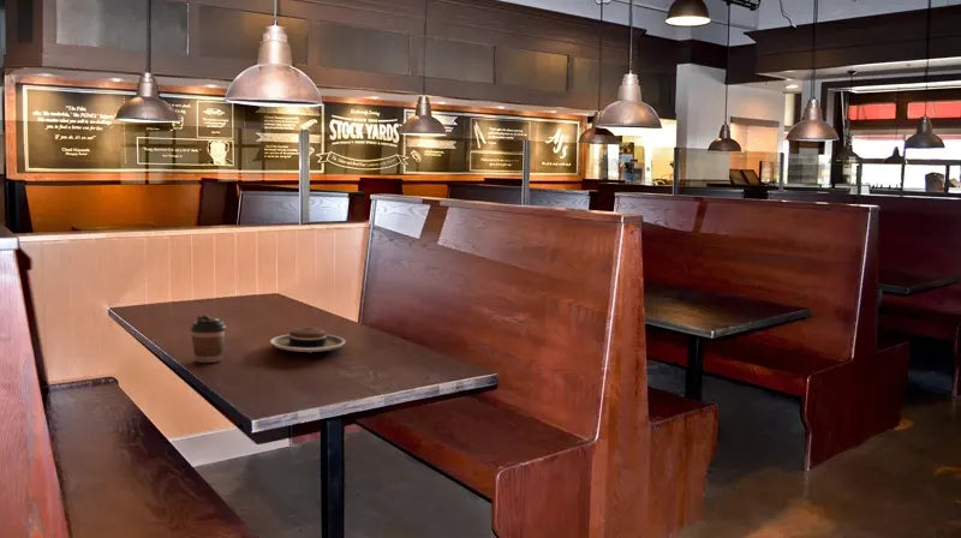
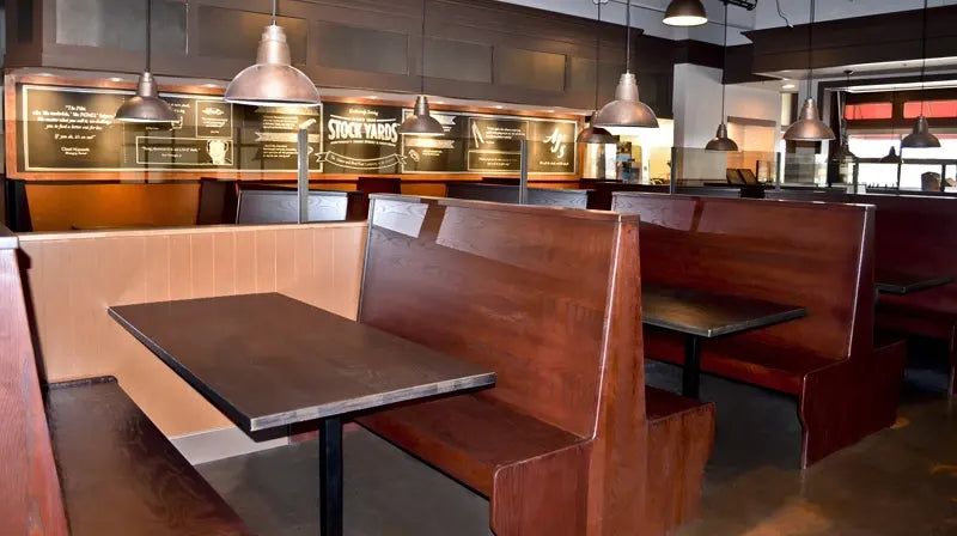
- coffee cup [190,315,227,364]
- plate [269,327,347,354]
